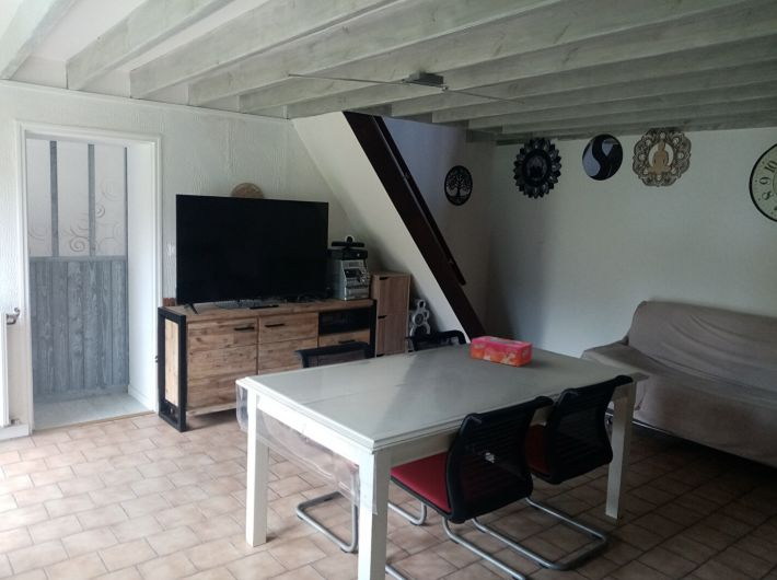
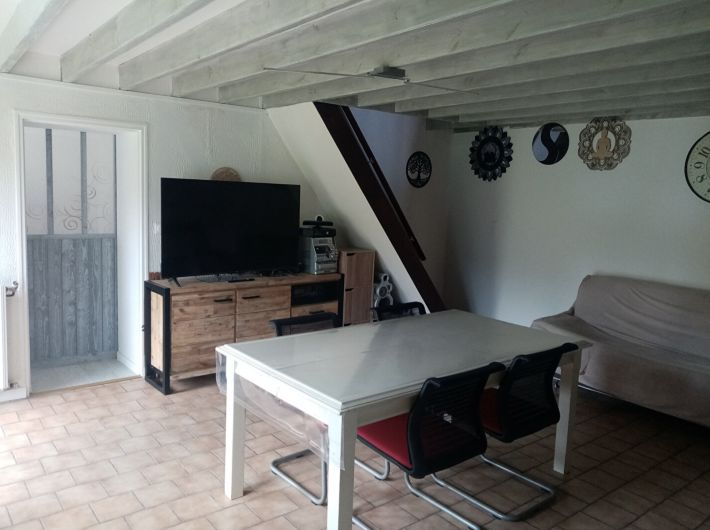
- tissue box [469,335,533,368]
